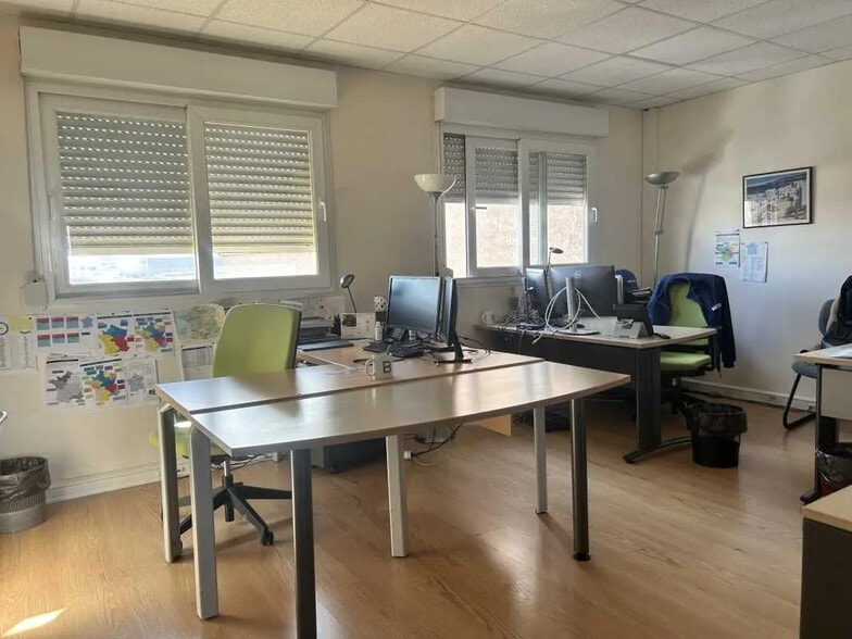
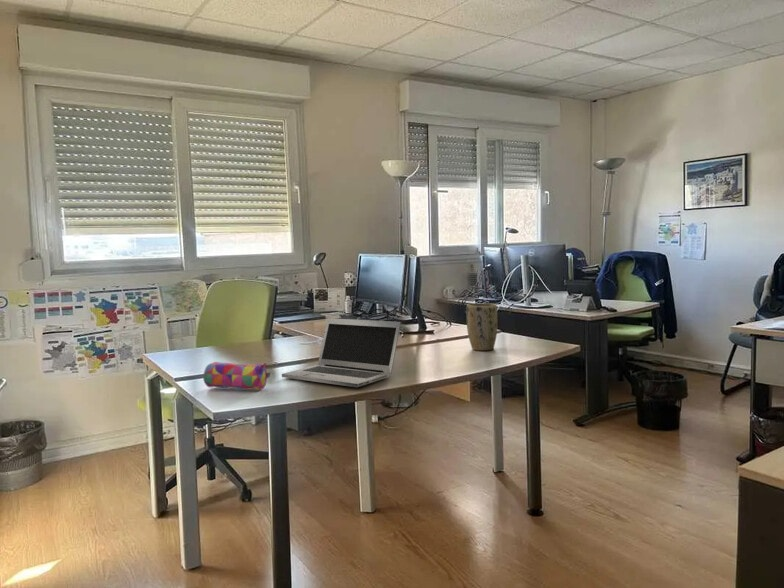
+ pencil case [202,361,271,391]
+ laptop [281,317,402,388]
+ plant pot [466,302,498,351]
